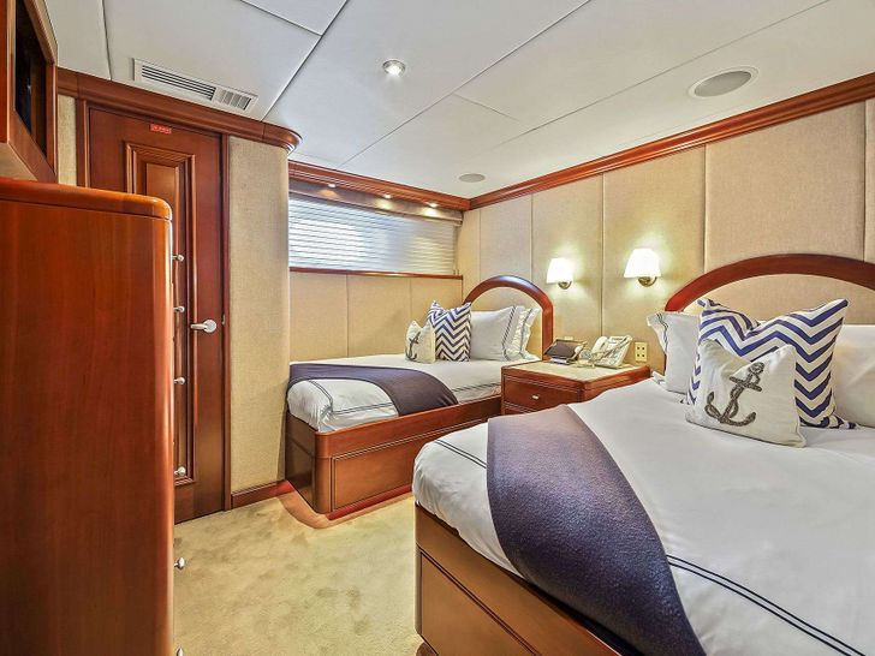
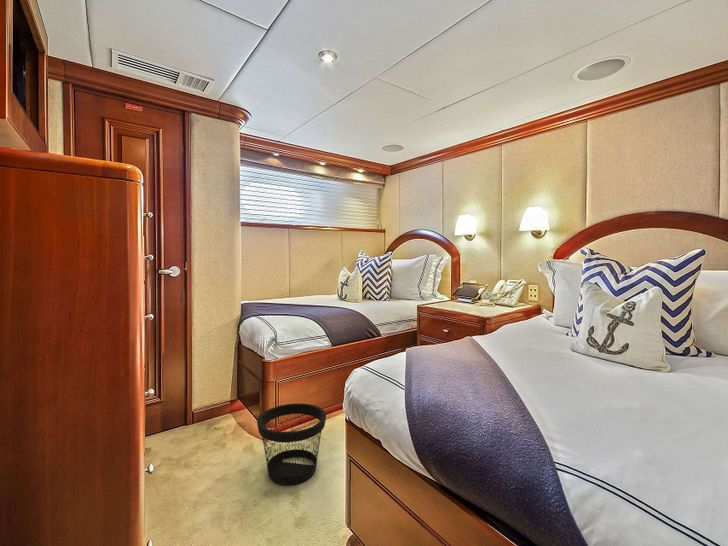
+ wastebasket [256,402,327,486]
